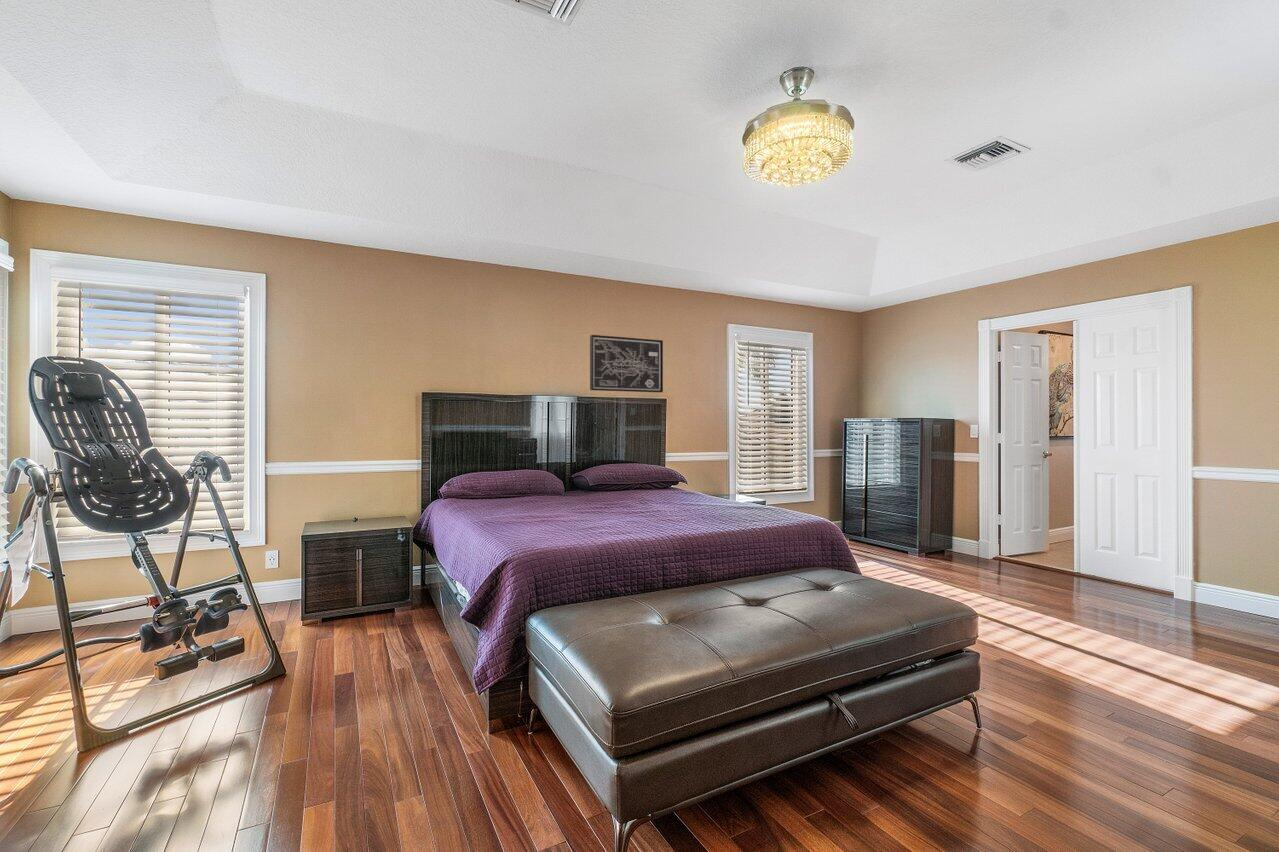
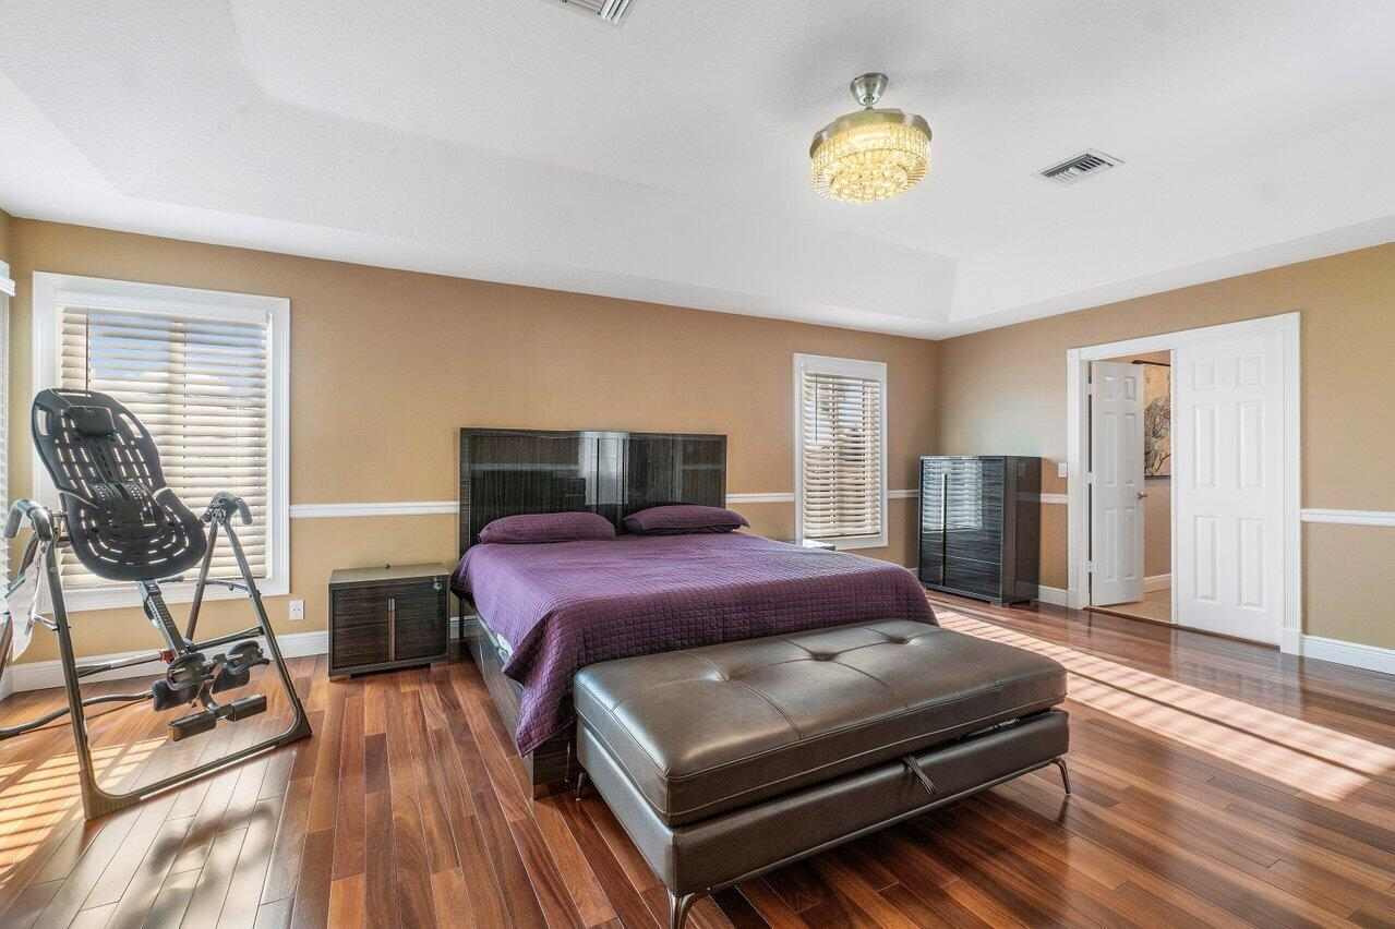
- wall art [589,334,664,394]
